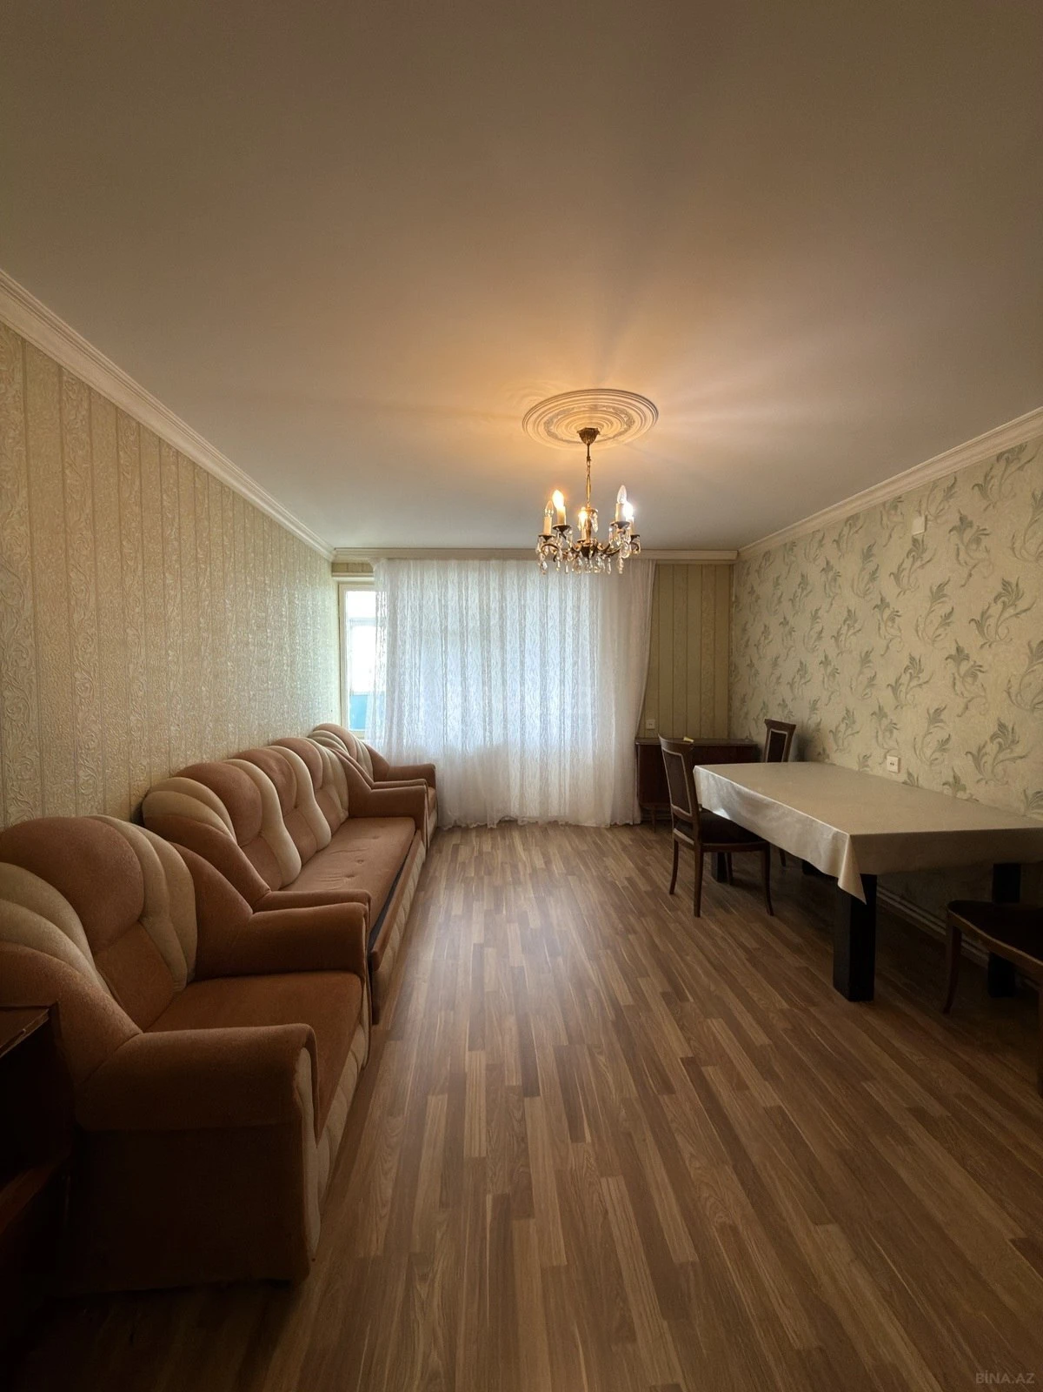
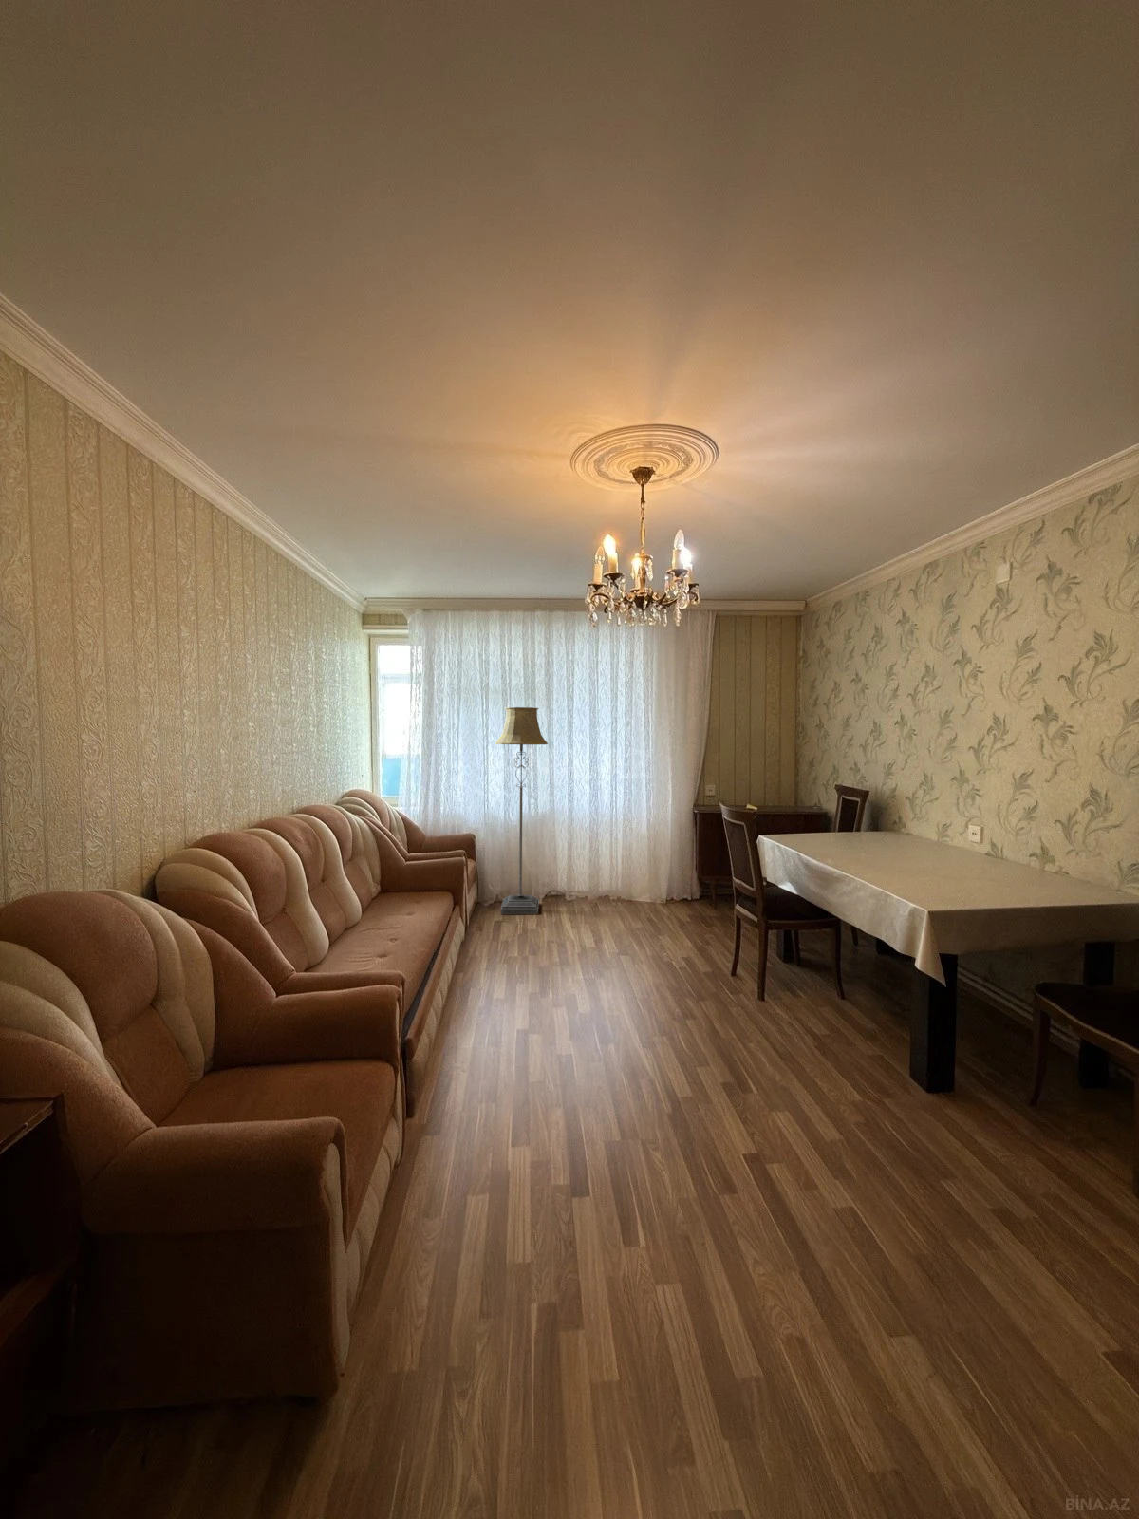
+ floor lamp [494,707,549,915]
